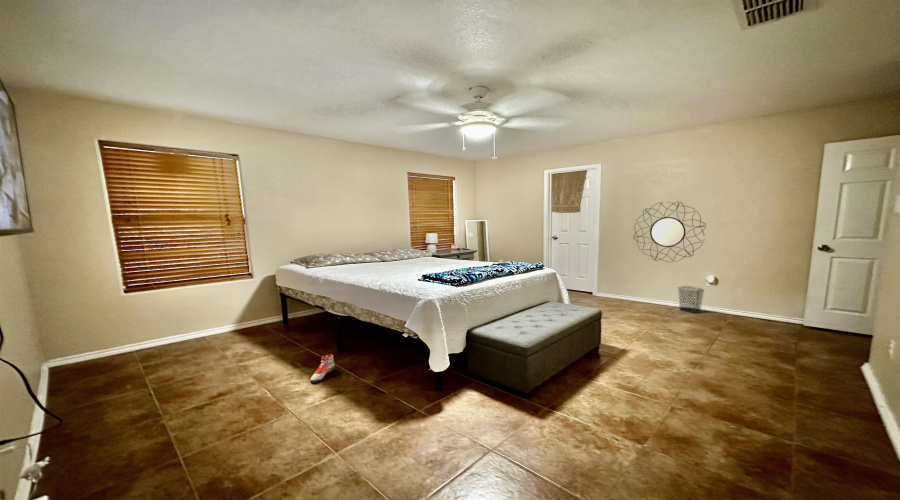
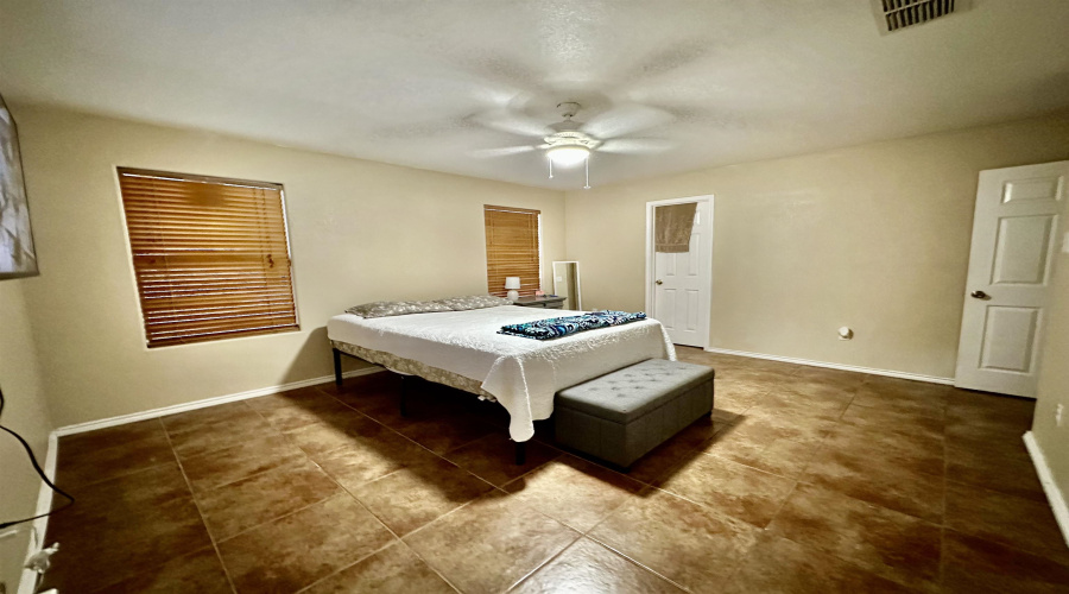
- waste bin [677,285,705,315]
- sneaker [309,353,335,384]
- home mirror [632,200,707,263]
